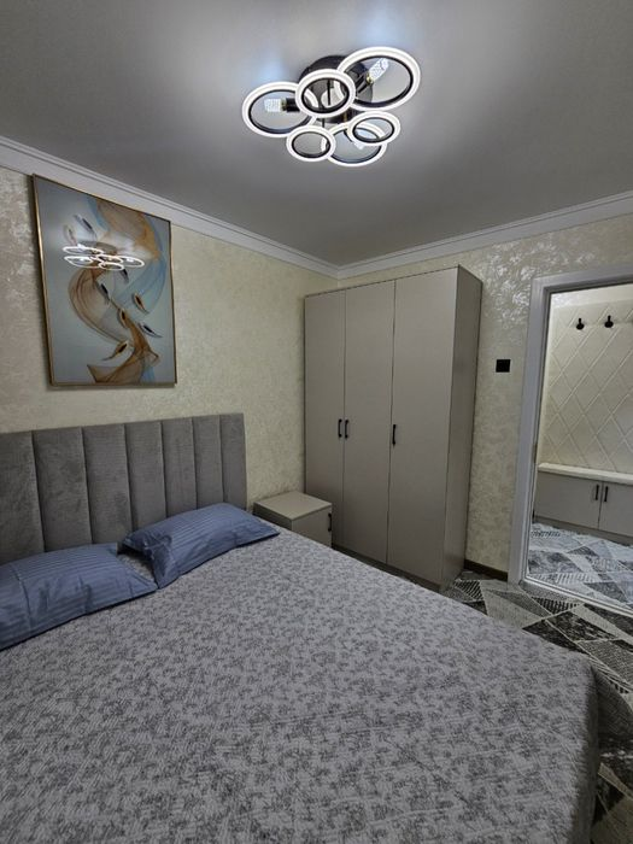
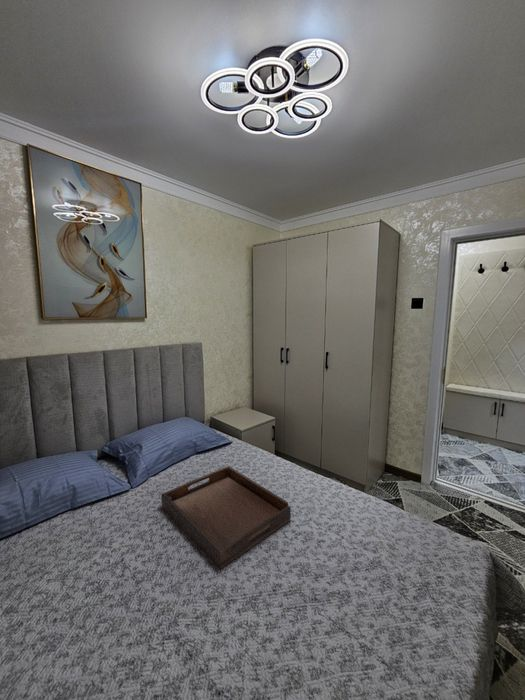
+ serving tray [160,465,292,570]
